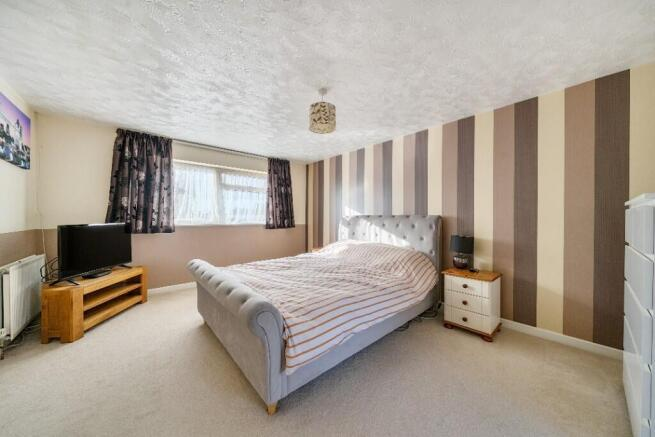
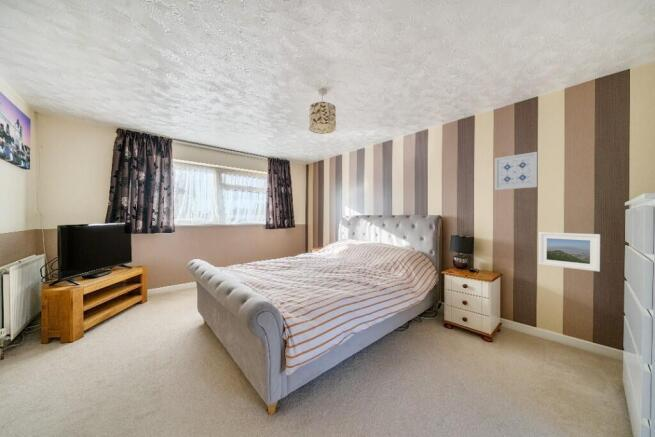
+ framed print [538,231,601,272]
+ wall art [494,151,538,191]
